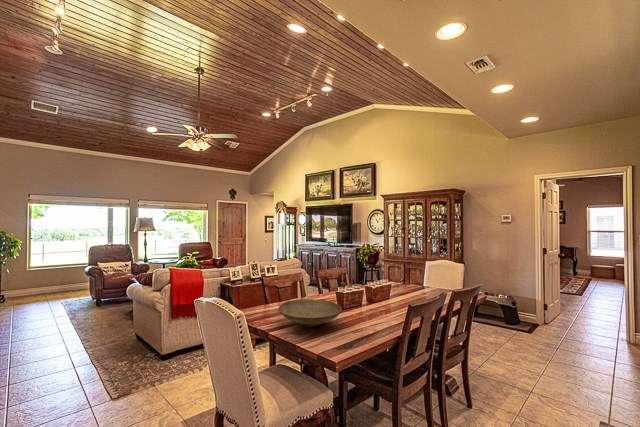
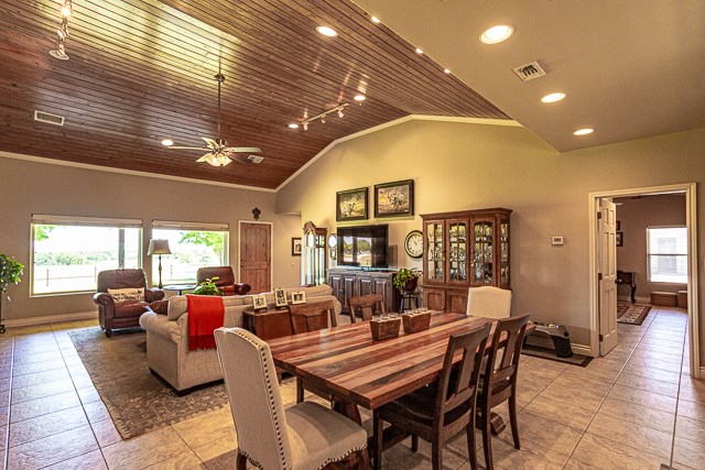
- decorative bowl [278,298,343,328]
